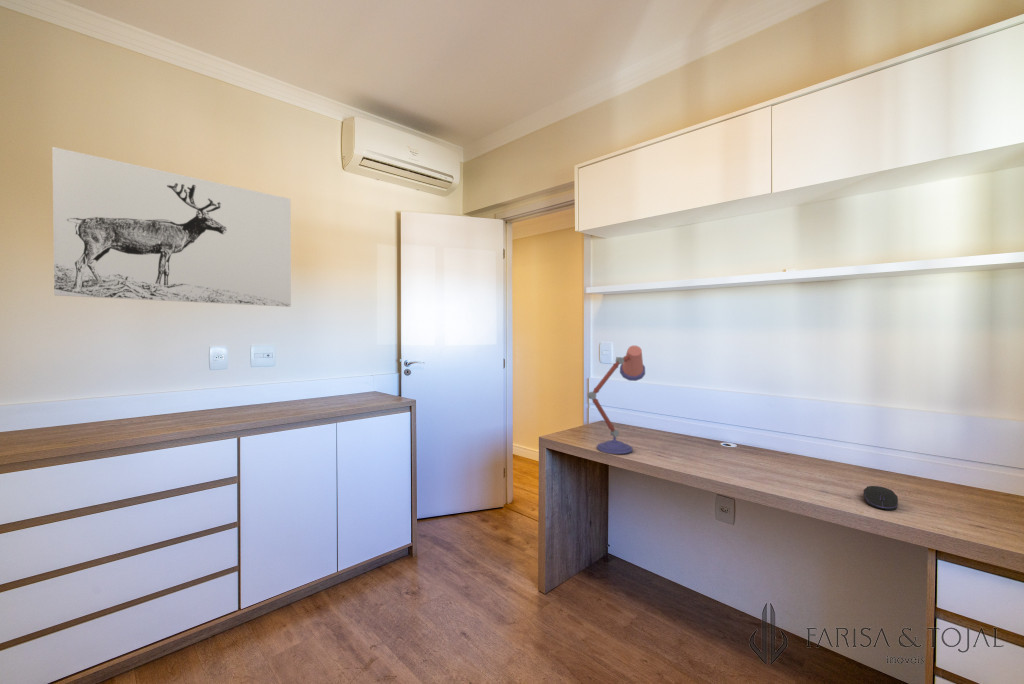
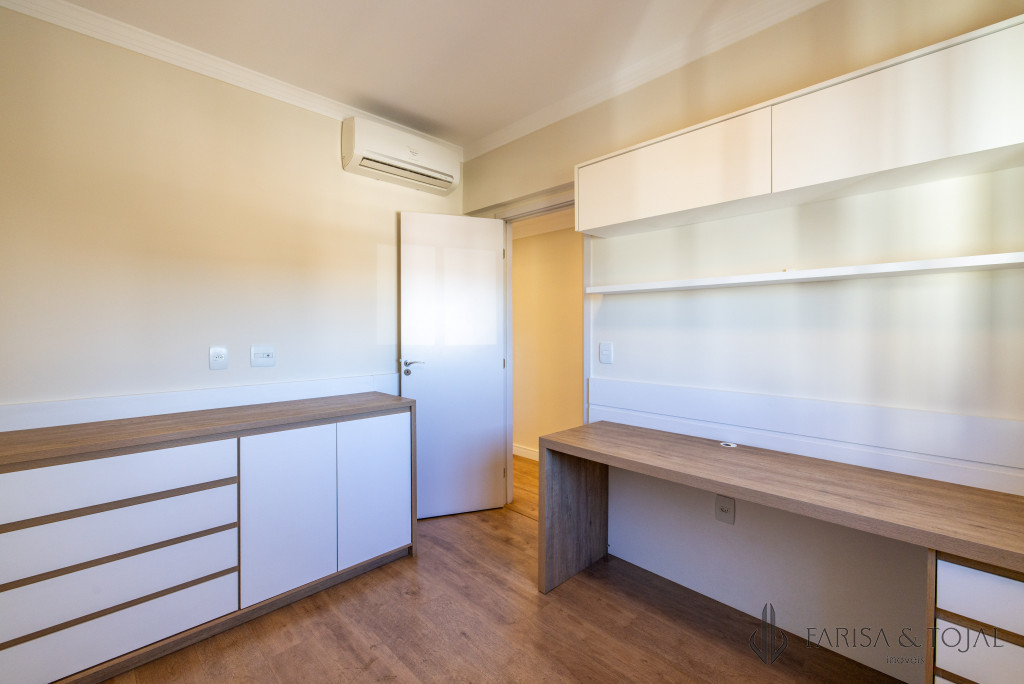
- computer mouse [863,485,899,511]
- desk lamp [586,345,646,455]
- wall art [51,146,292,308]
